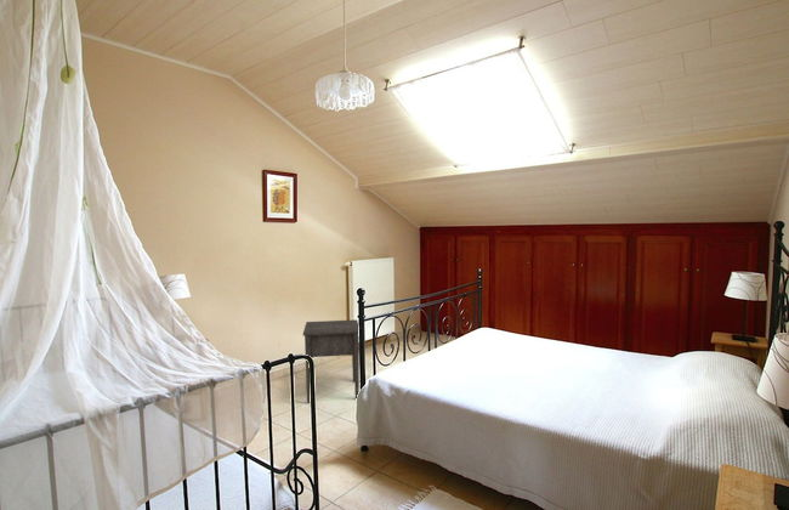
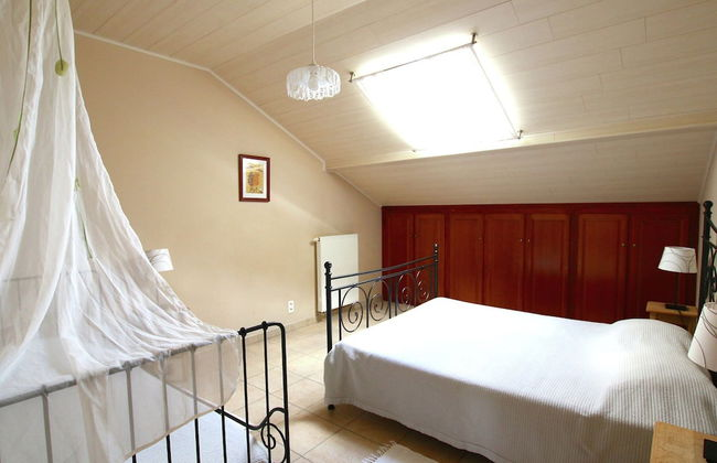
- nightstand [302,318,361,403]
